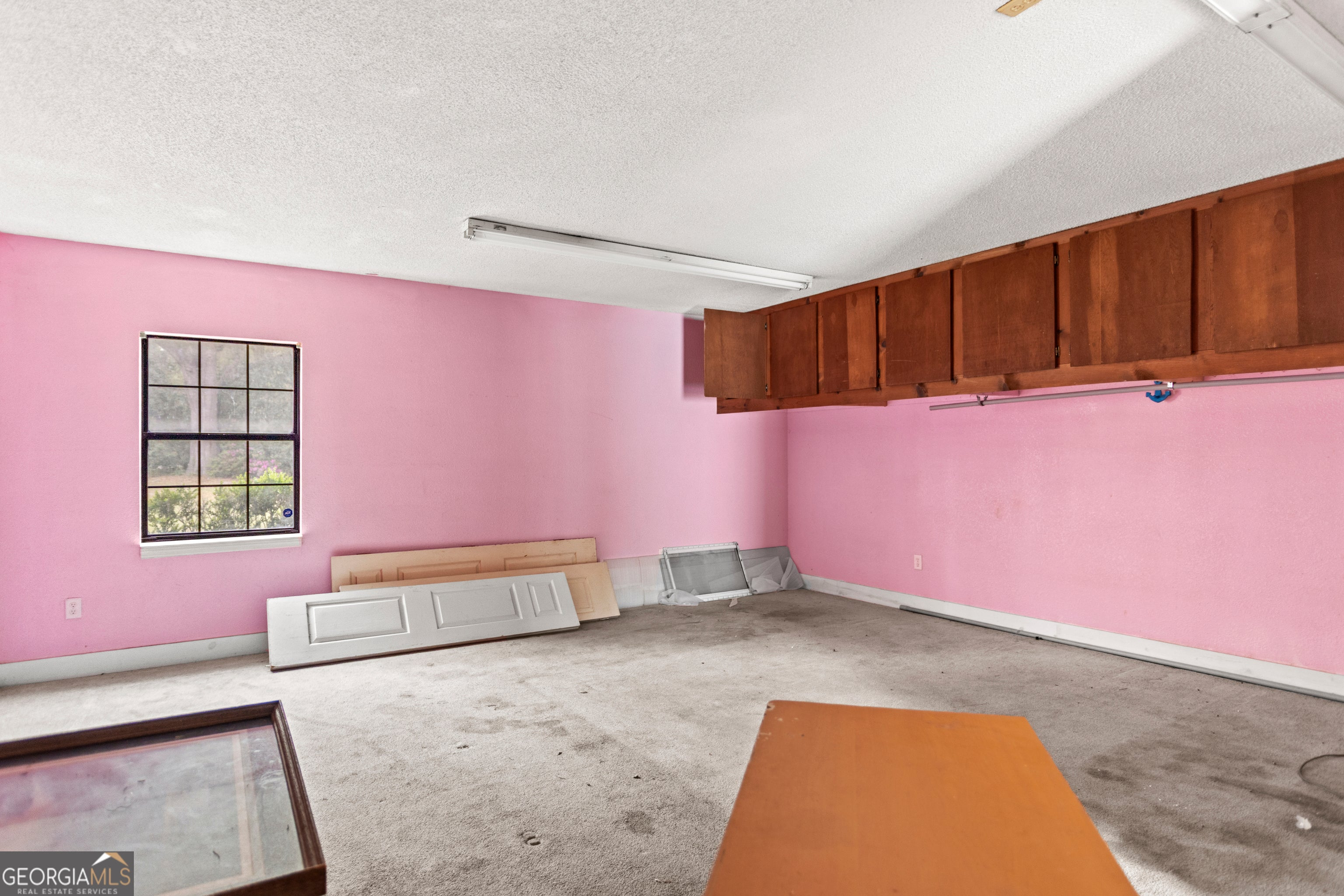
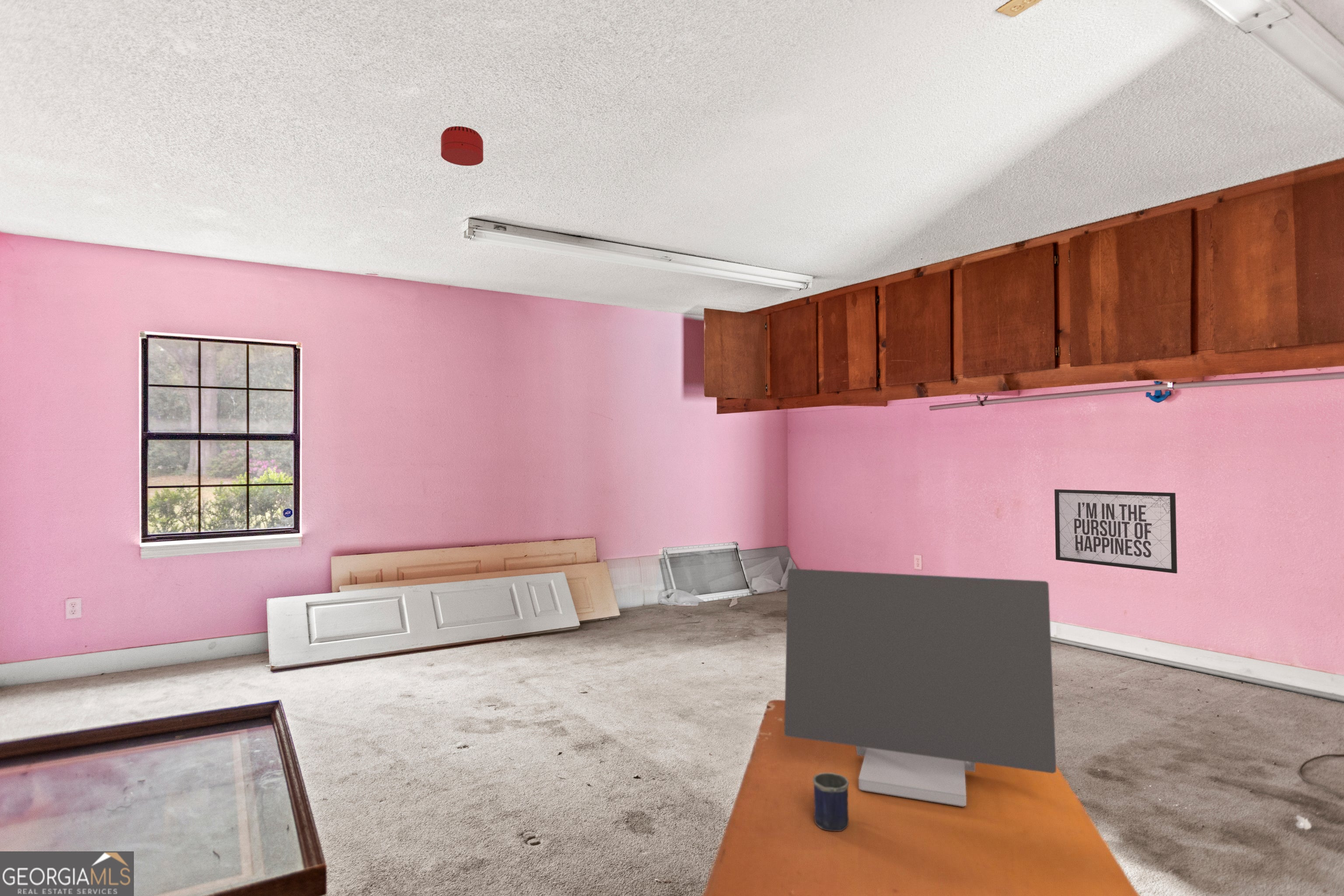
+ mug [812,772,849,832]
+ mirror [1054,489,1178,574]
+ computer monitor [784,568,1057,808]
+ smoke detector [441,126,484,166]
